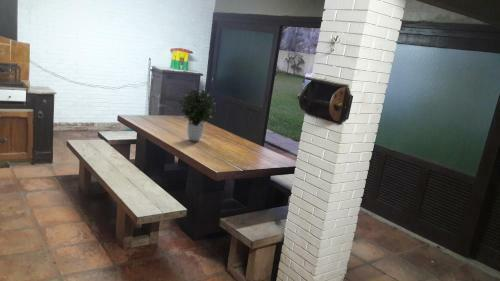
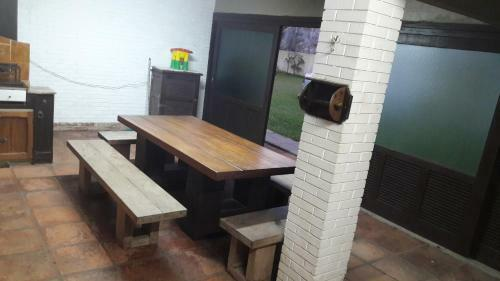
- potted plant [177,87,218,142]
